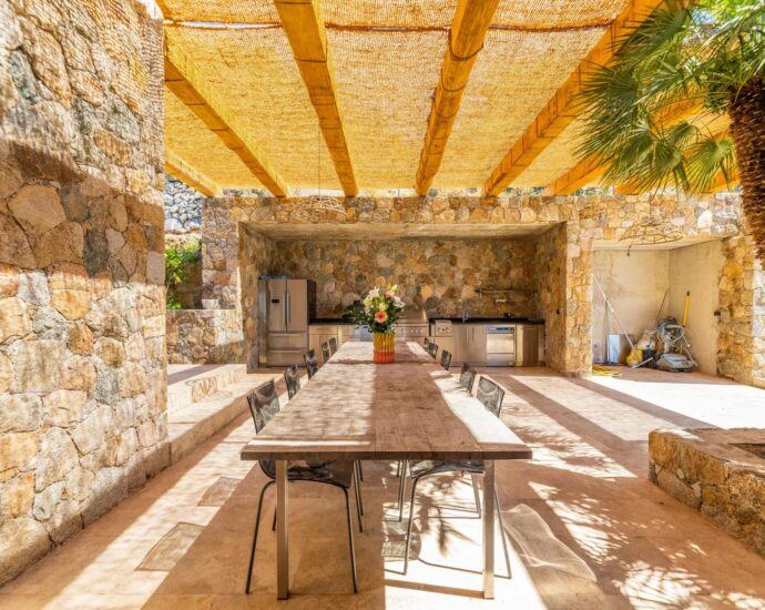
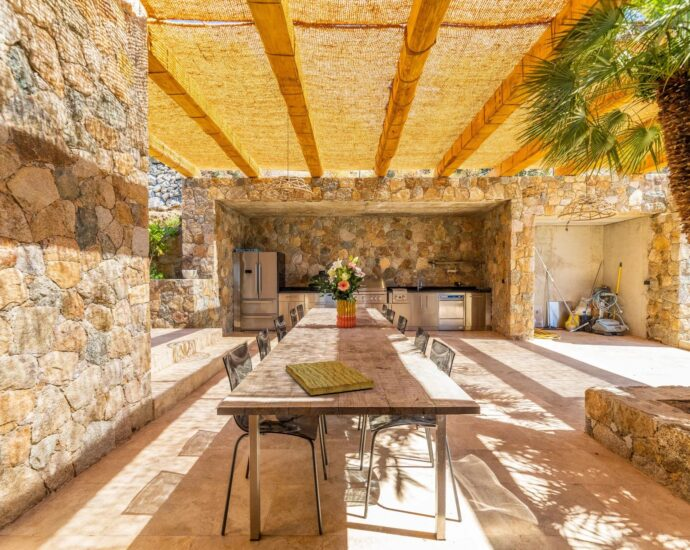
+ cutting board [285,360,375,396]
